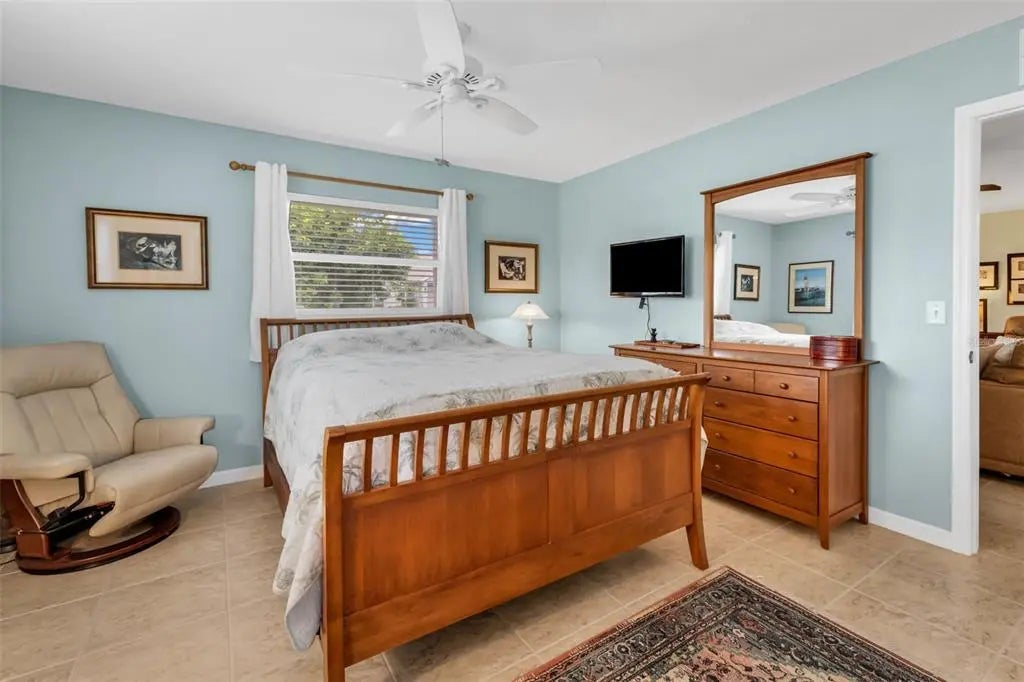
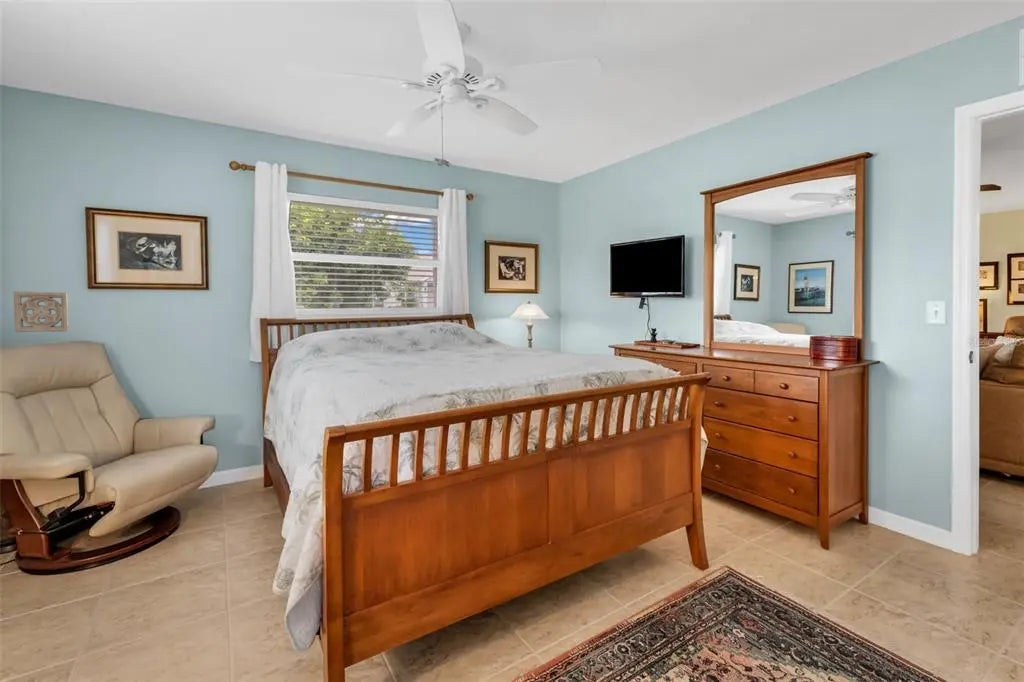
+ wall ornament [13,290,70,333]
